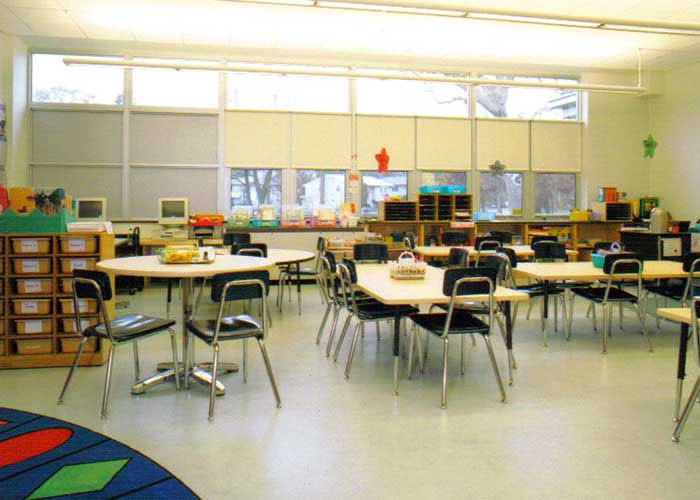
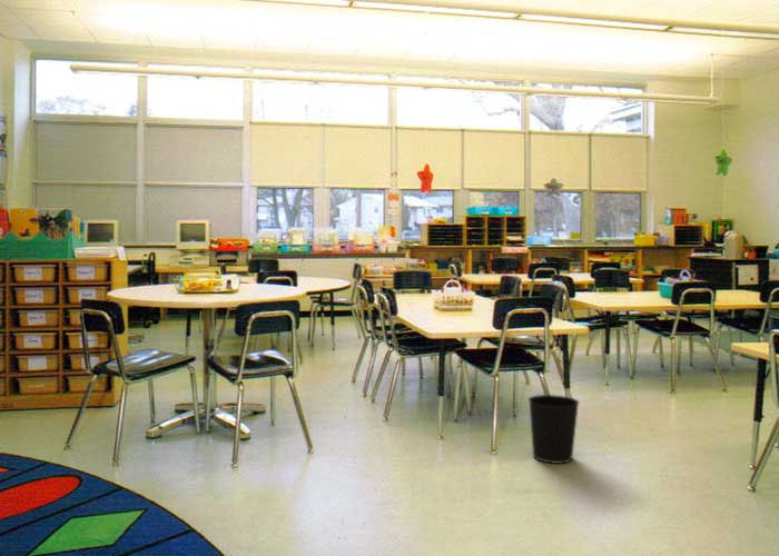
+ wastebasket [527,394,581,465]
